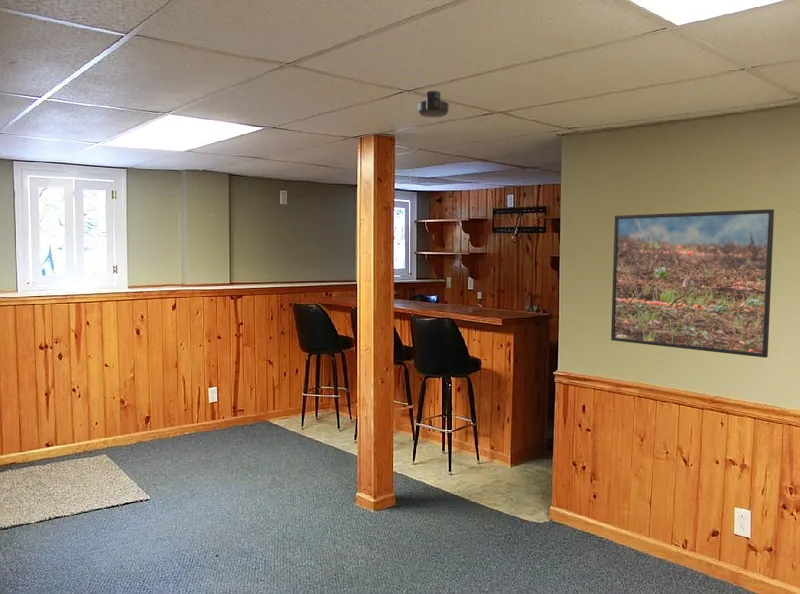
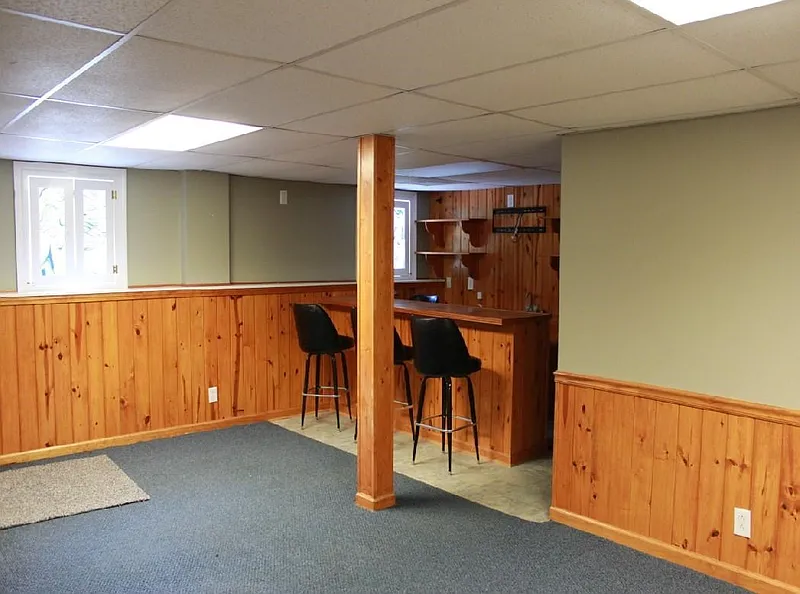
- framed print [610,208,775,359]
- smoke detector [417,90,450,118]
